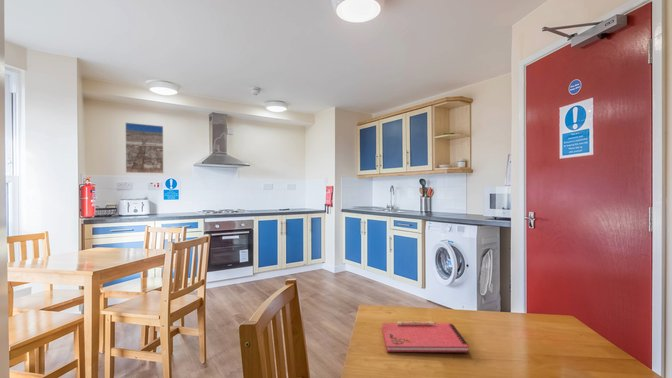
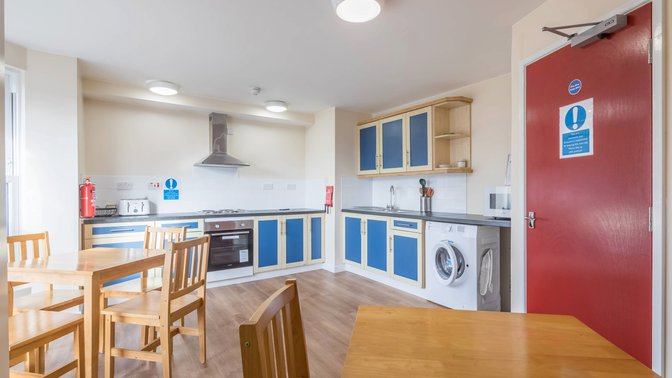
- notebook [381,320,470,353]
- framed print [124,122,164,174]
